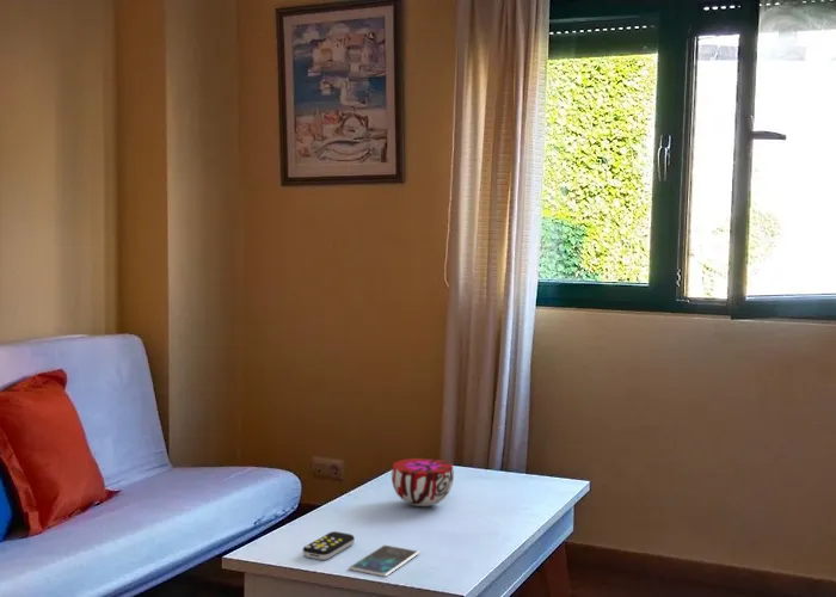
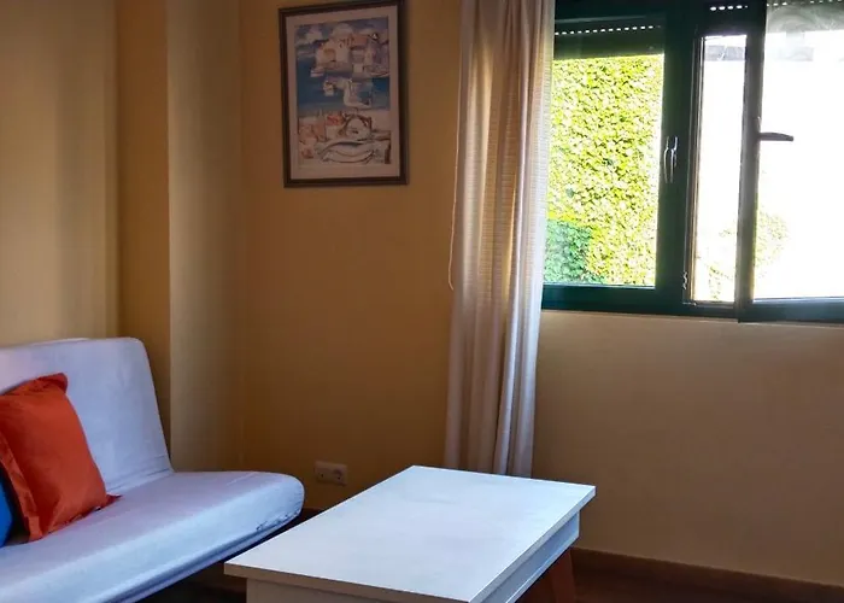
- remote control [302,530,356,561]
- smartphone [348,543,422,578]
- decorative bowl [391,457,455,507]
